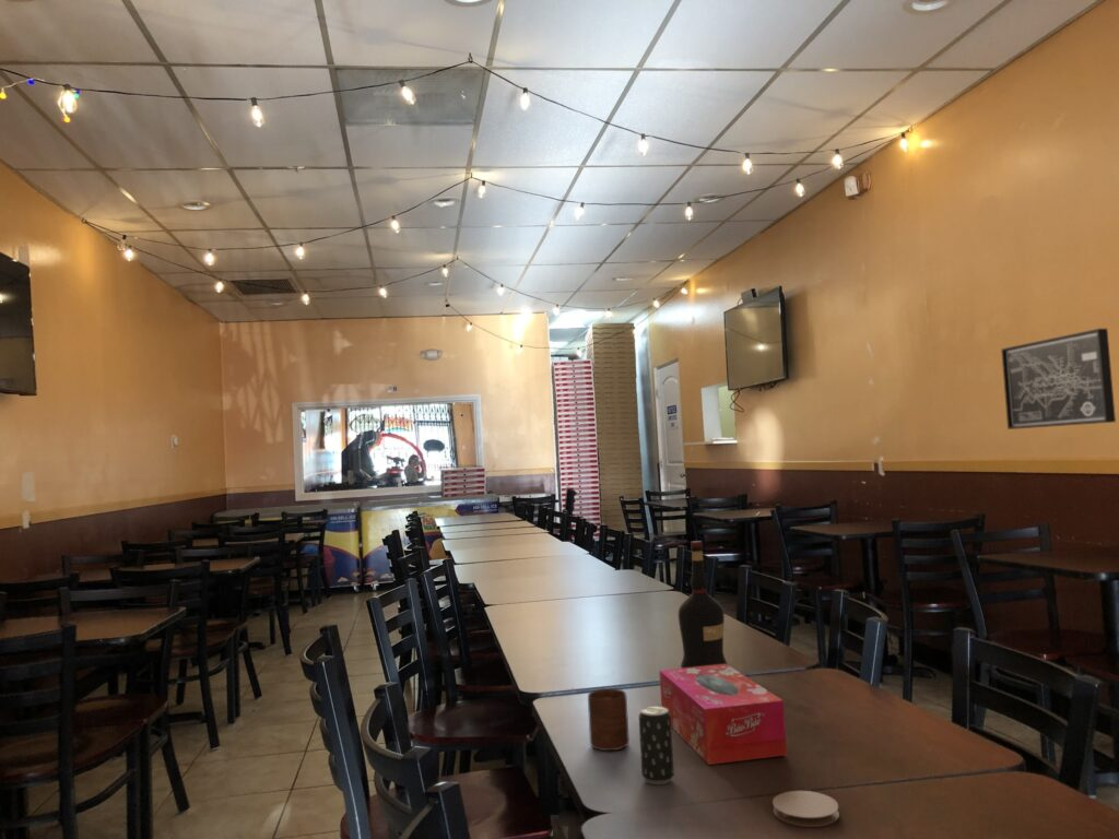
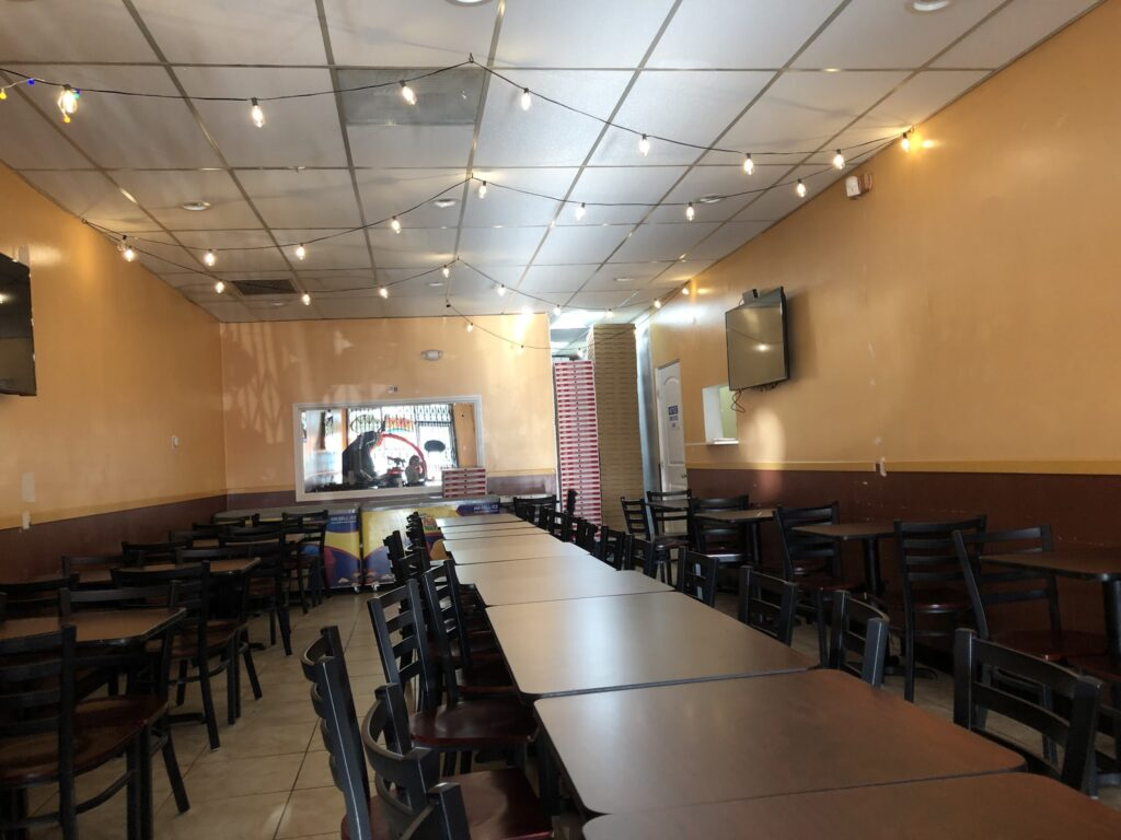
- beverage can [638,705,675,785]
- liquor [678,540,729,669]
- wall art [1000,328,1117,430]
- tissue box [658,664,788,766]
- coaster [771,790,840,828]
- cup [587,687,631,752]
